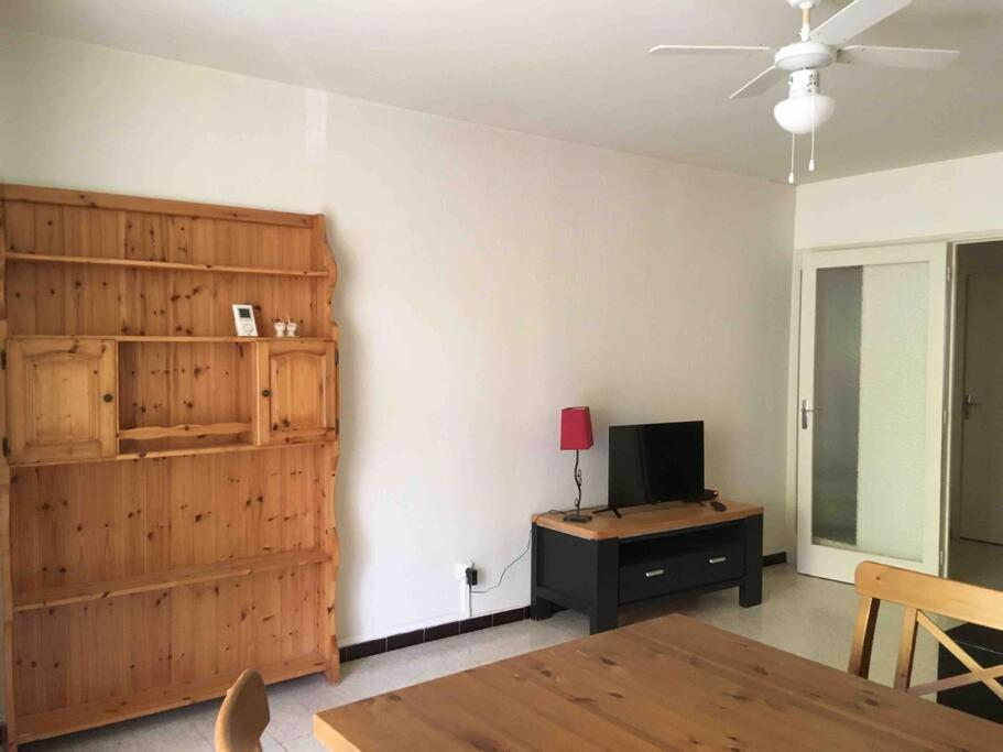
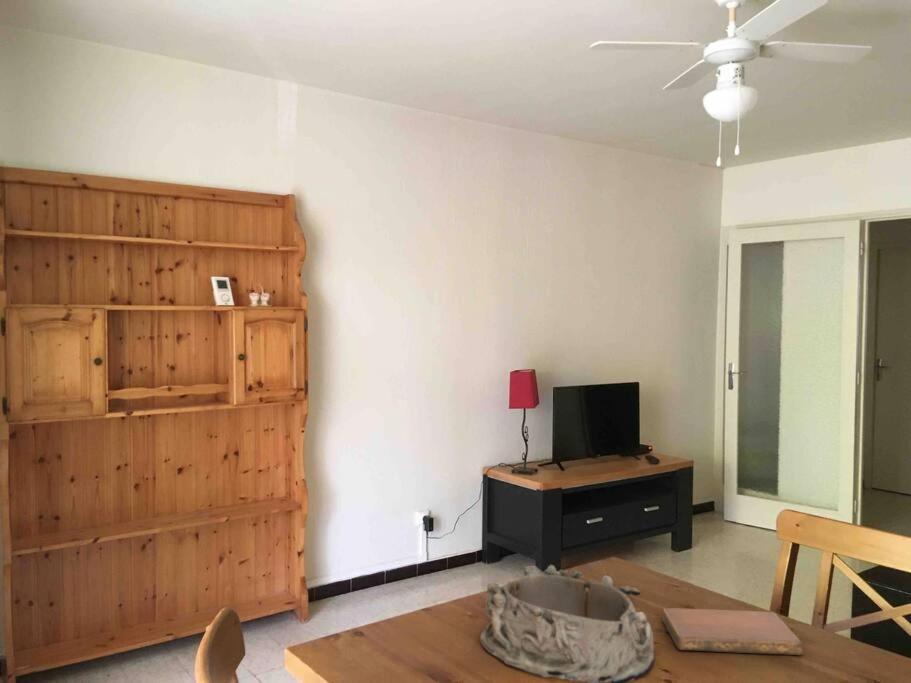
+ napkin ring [479,564,656,683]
+ notebook [661,607,804,656]
